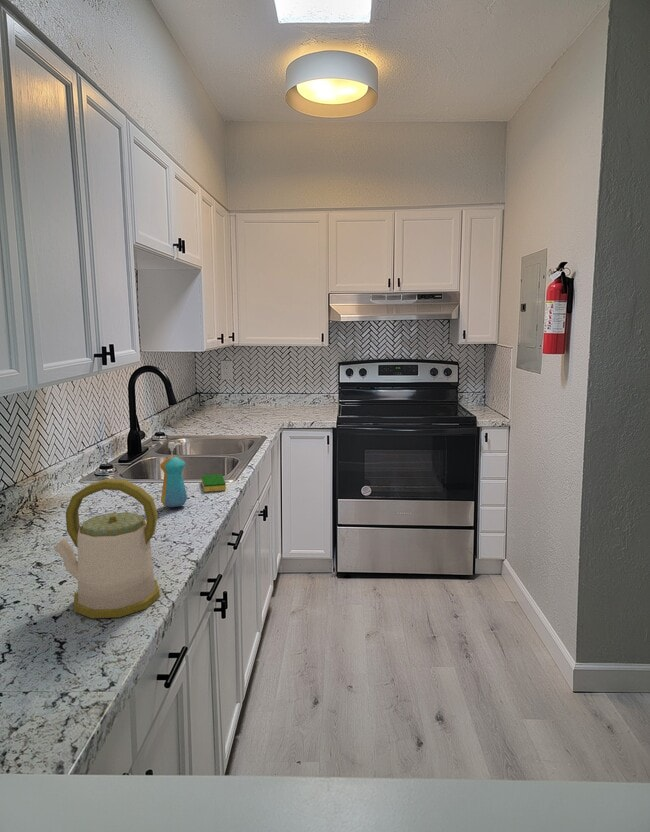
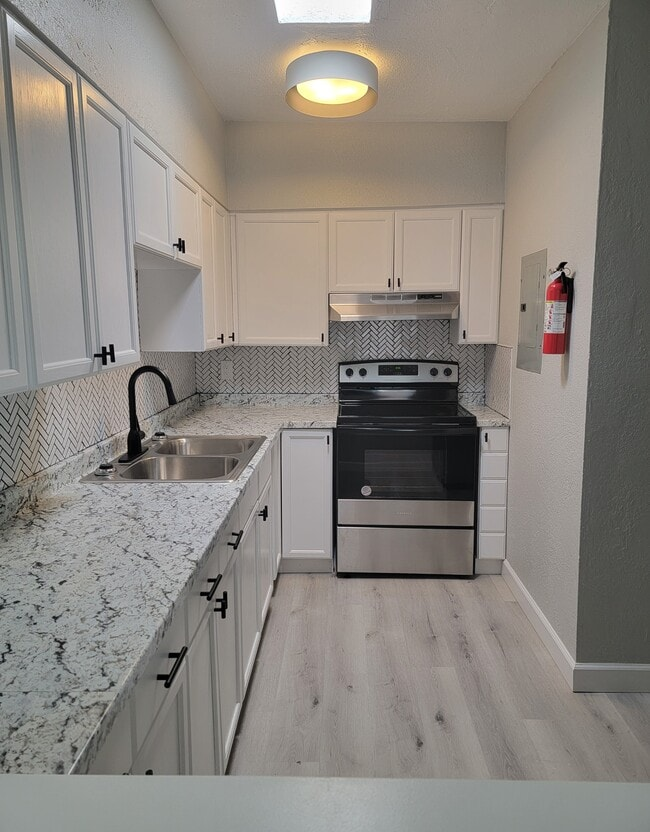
- soap dispenser [159,441,188,508]
- kettle [53,478,161,619]
- dish sponge [201,473,227,493]
